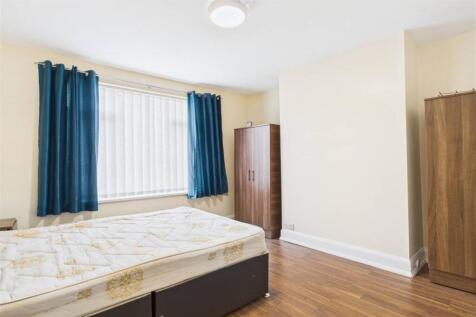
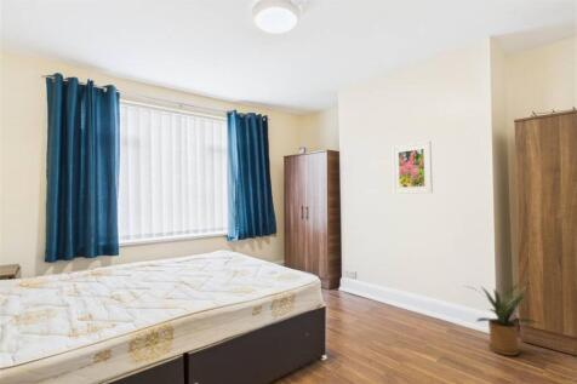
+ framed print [392,139,434,195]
+ house plant [463,281,542,356]
